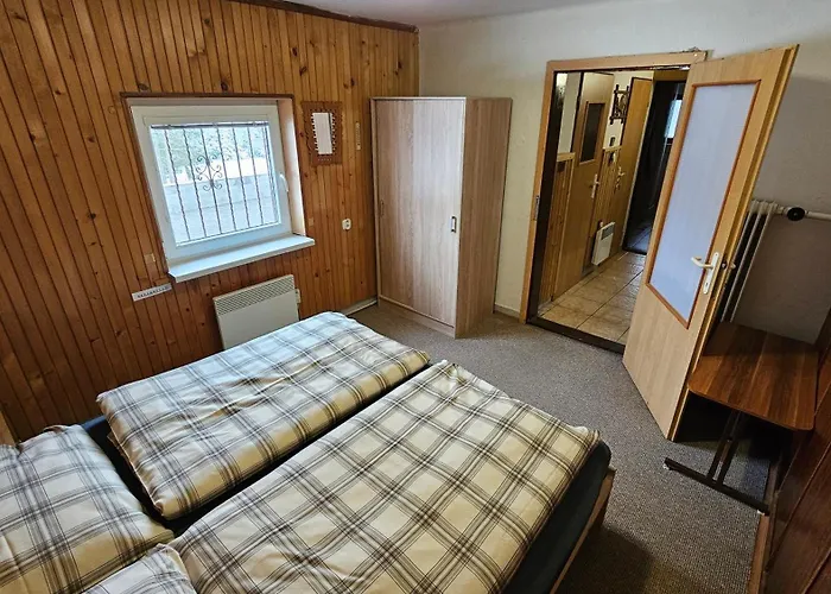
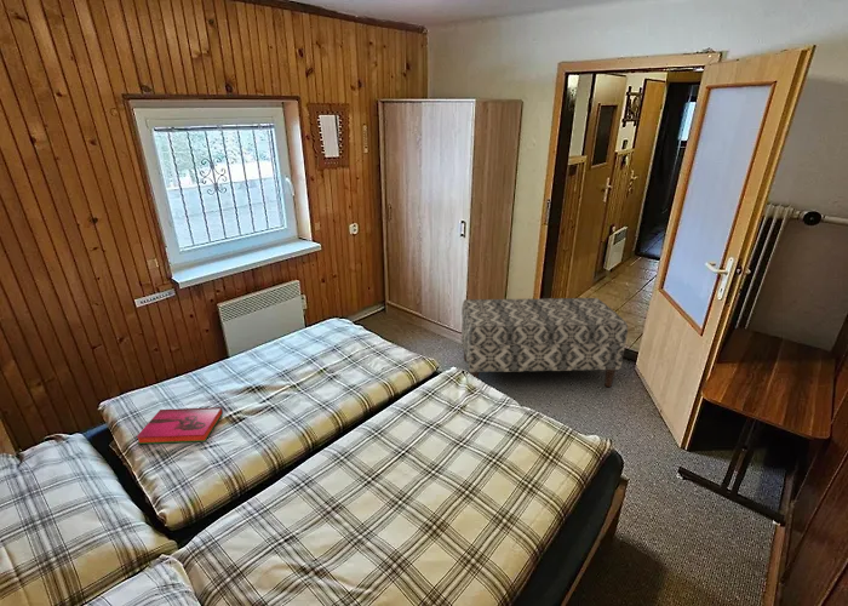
+ bench [460,297,629,388]
+ hardback book [136,406,224,445]
